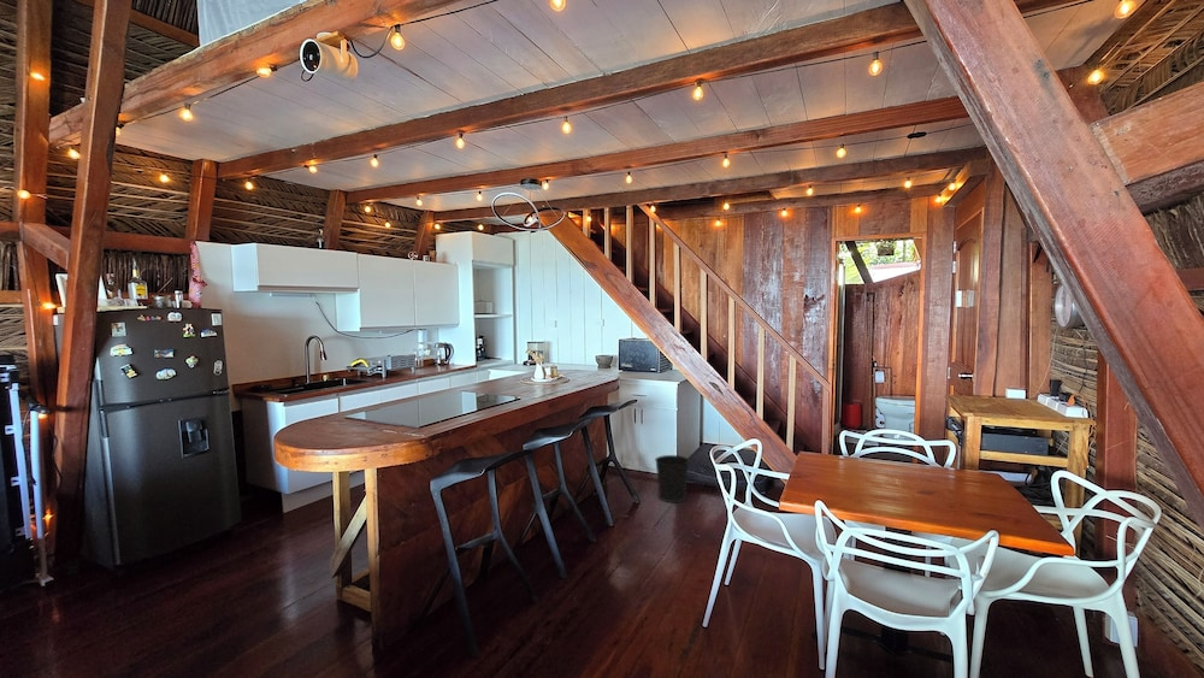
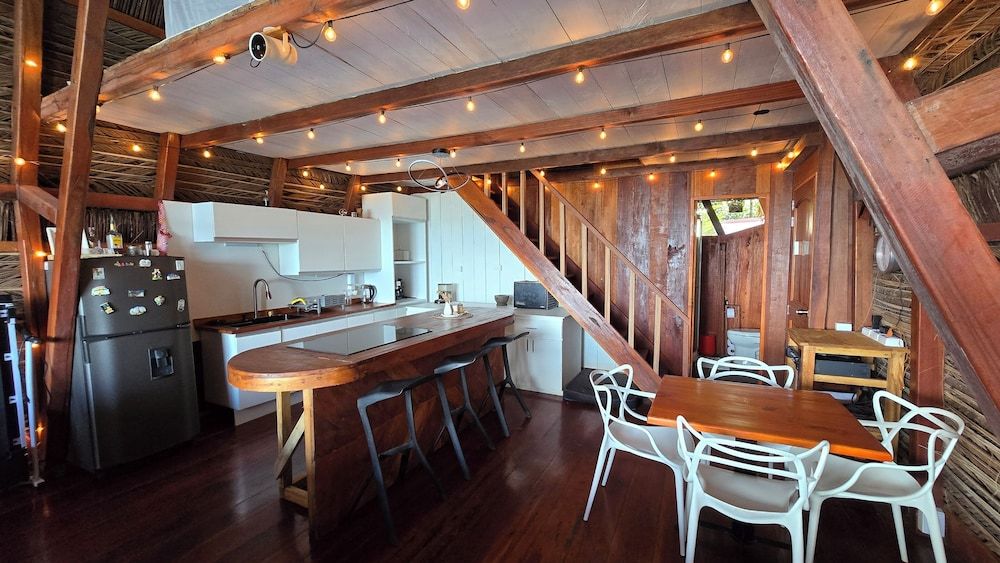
- wastebasket [654,454,690,503]
